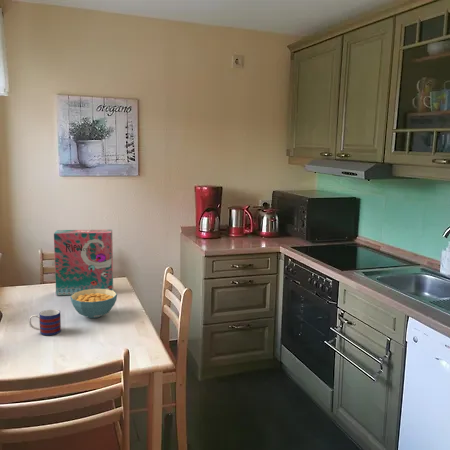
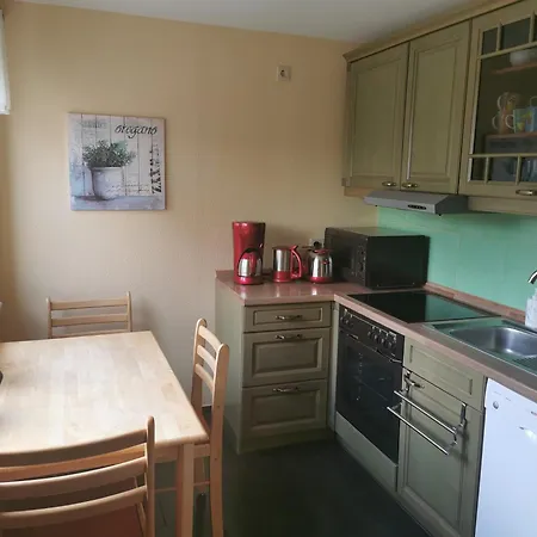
- mug [28,308,62,336]
- cereal bowl [70,289,118,319]
- cereal box [53,229,114,296]
